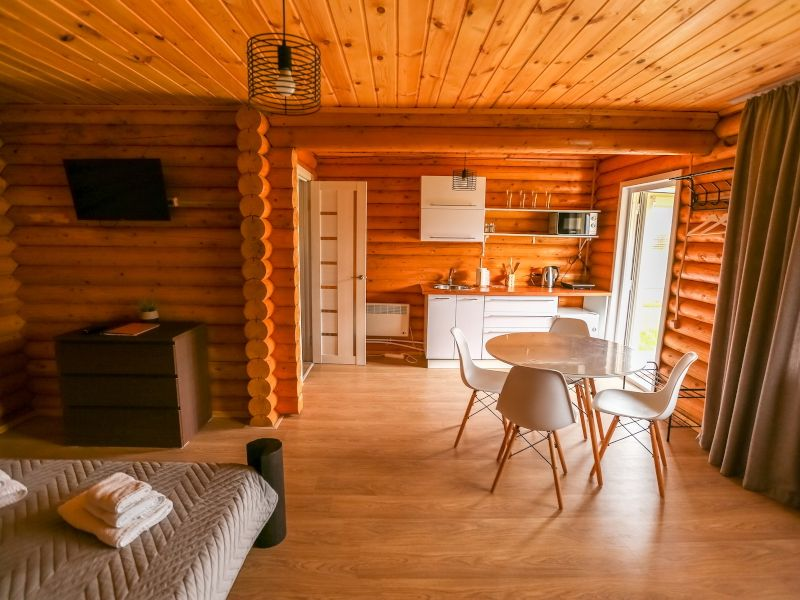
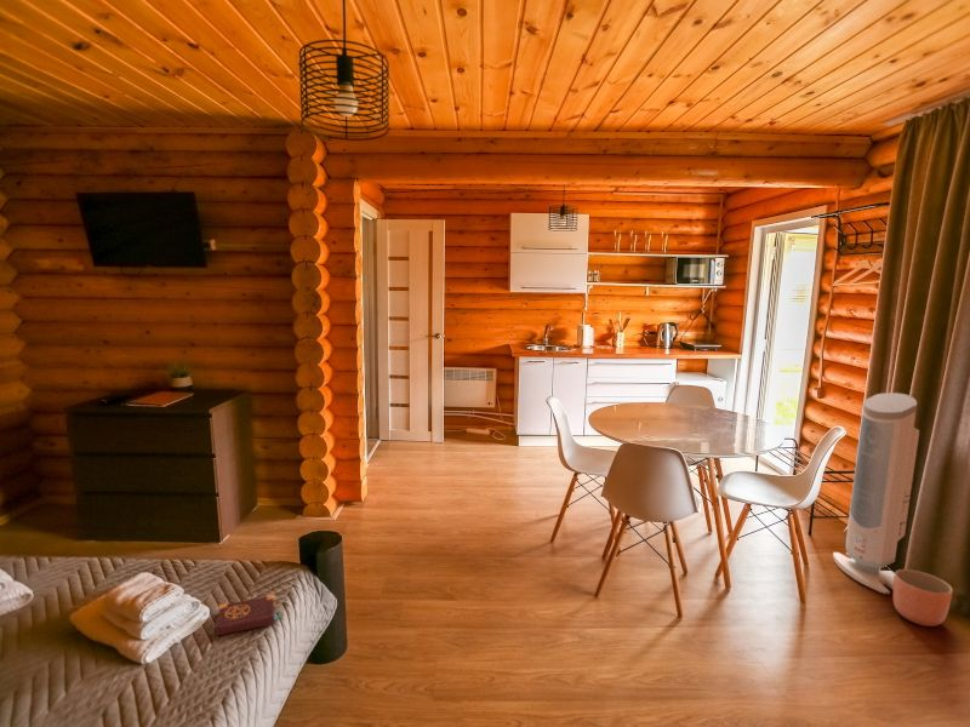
+ book [213,594,283,637]
+ planter [892,568,954,628]
+ air purifier [832,391,920,595]
